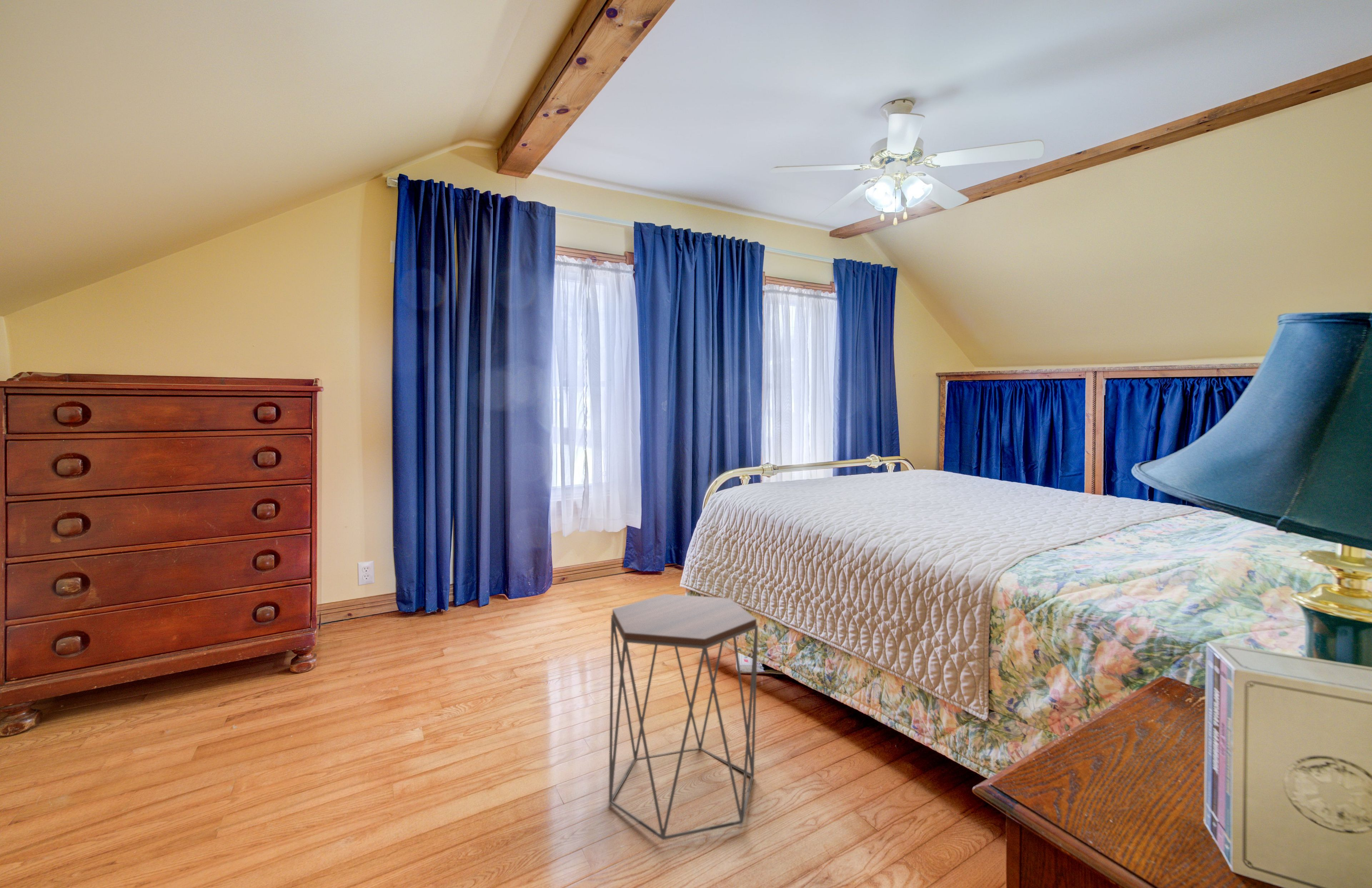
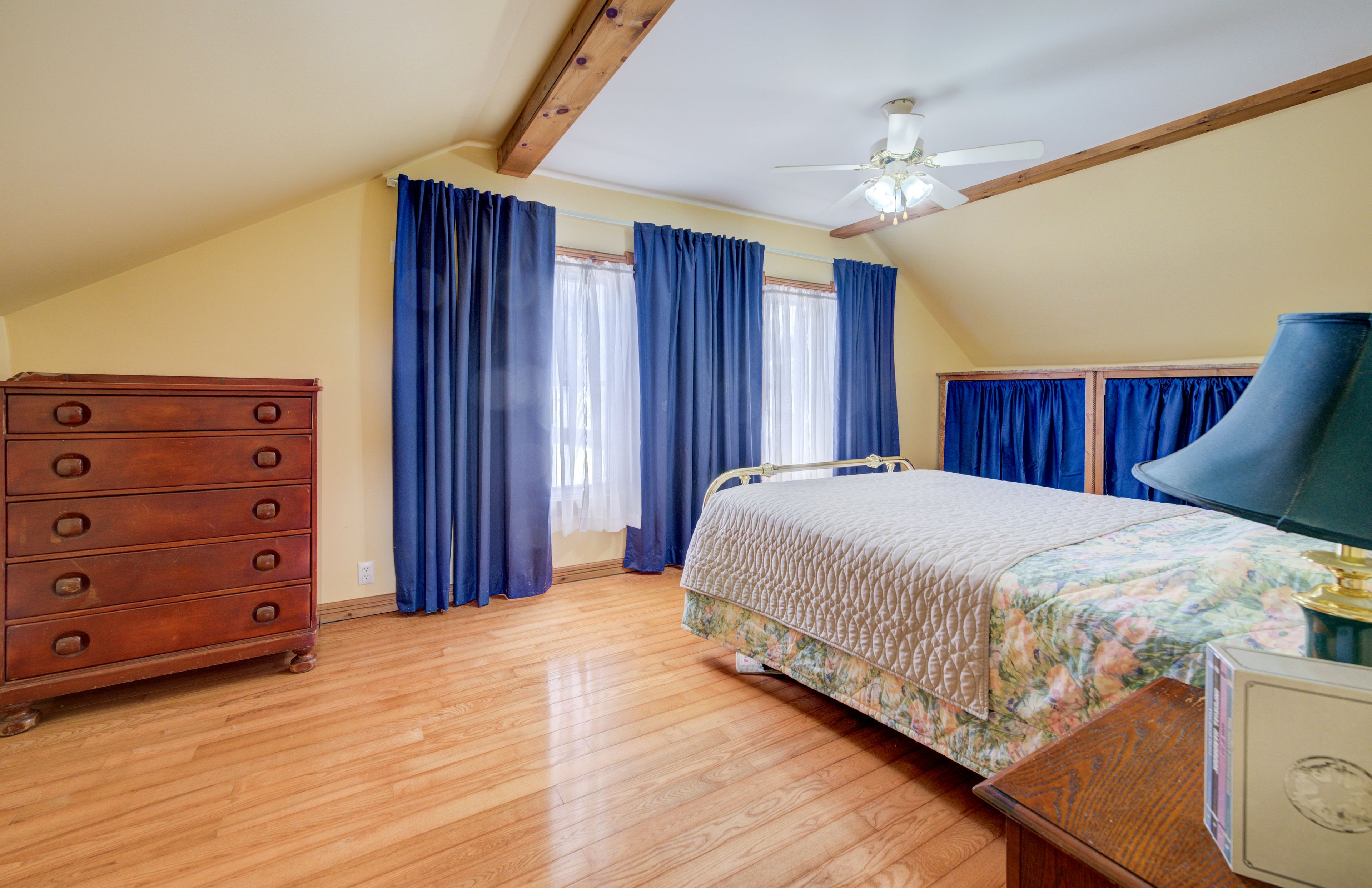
- side table [608,594,759,840]
